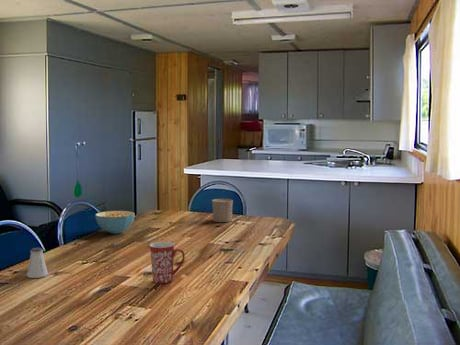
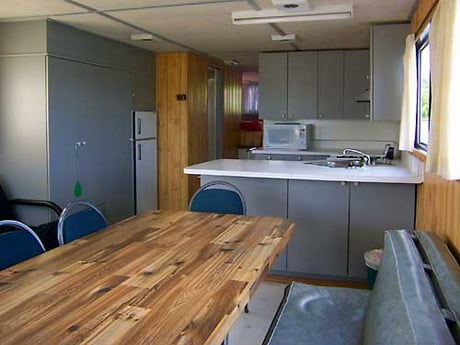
- saltshaker [26,247,49,279]
- cereal bowl [94,210,136,235]
- cup [211,198,234,223]
- mug [149,241,186,285]
